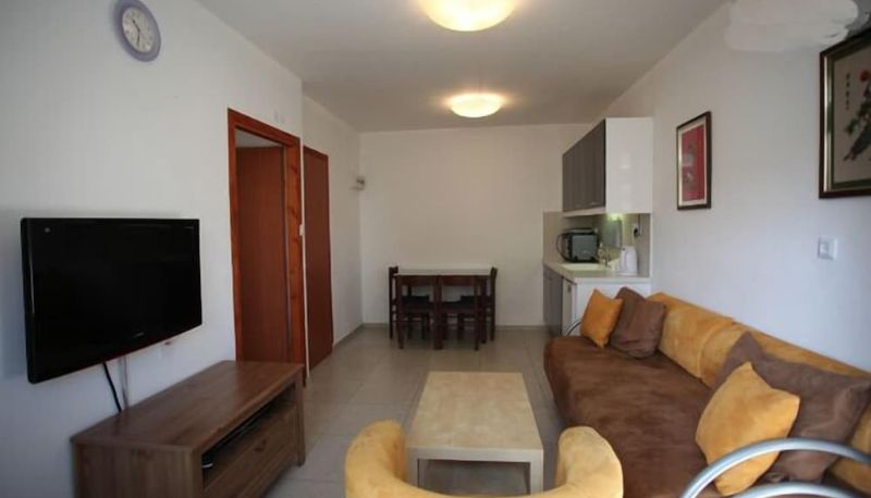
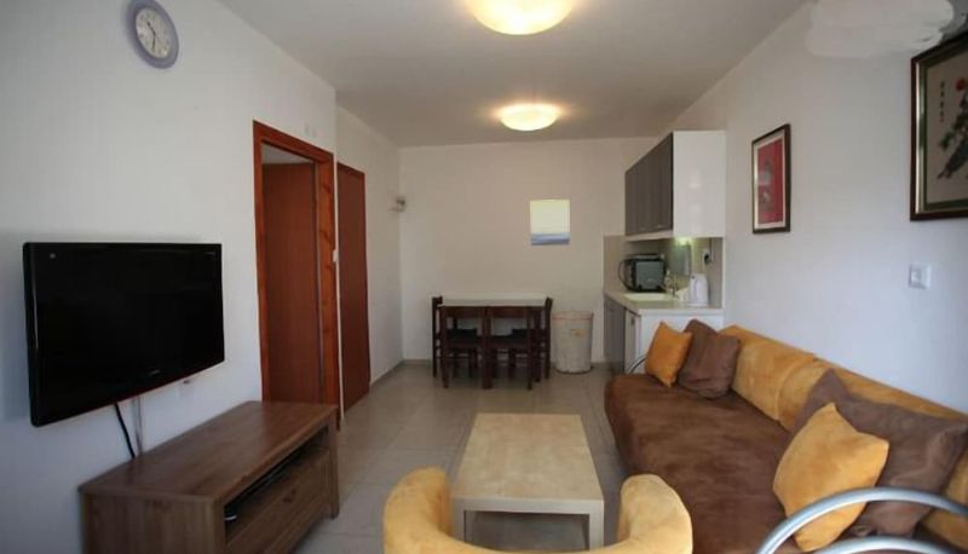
+ wall art [530,198,571,247]
+ trash can [551,306,595,375]
